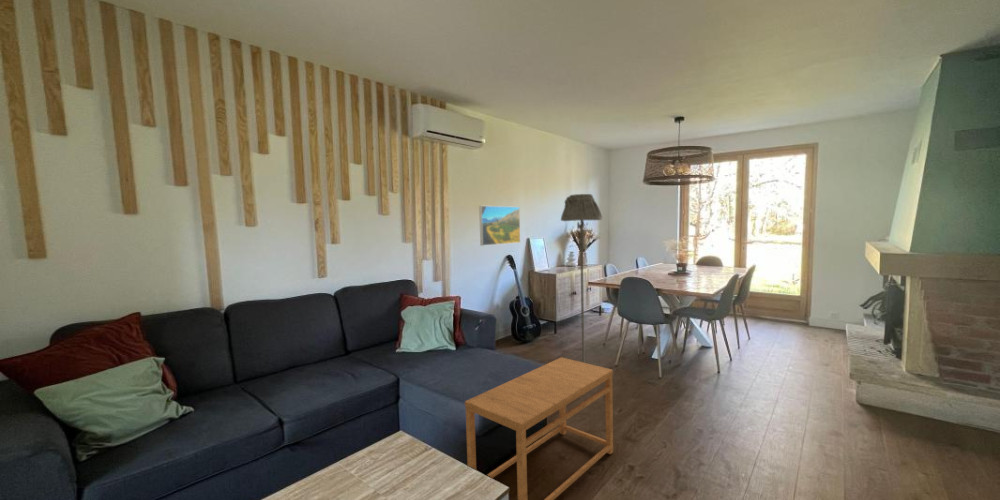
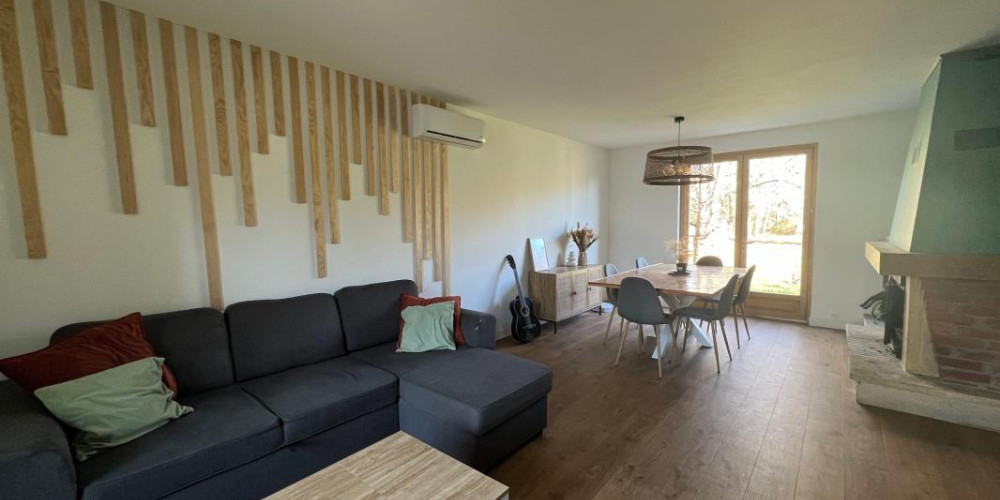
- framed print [478,205,521,247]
- floor lamp [560,193,603,363]
- side table [464,356,614,500]
